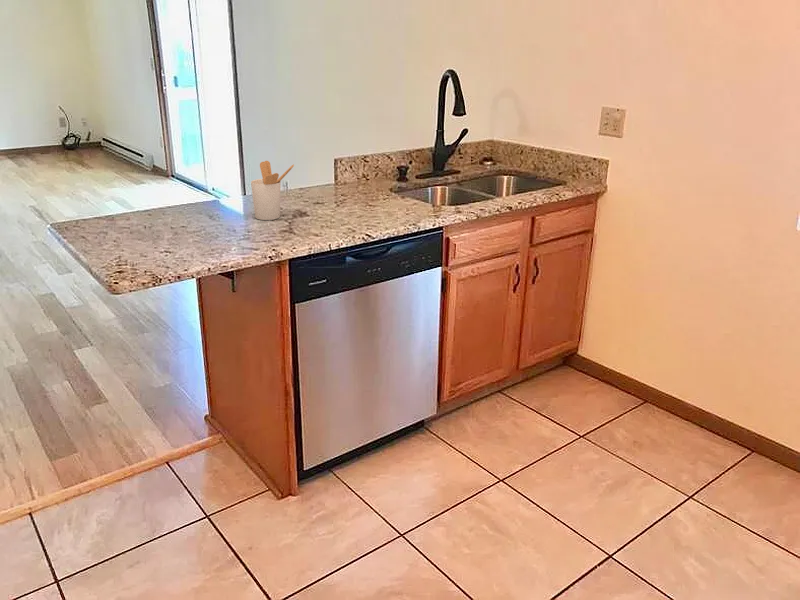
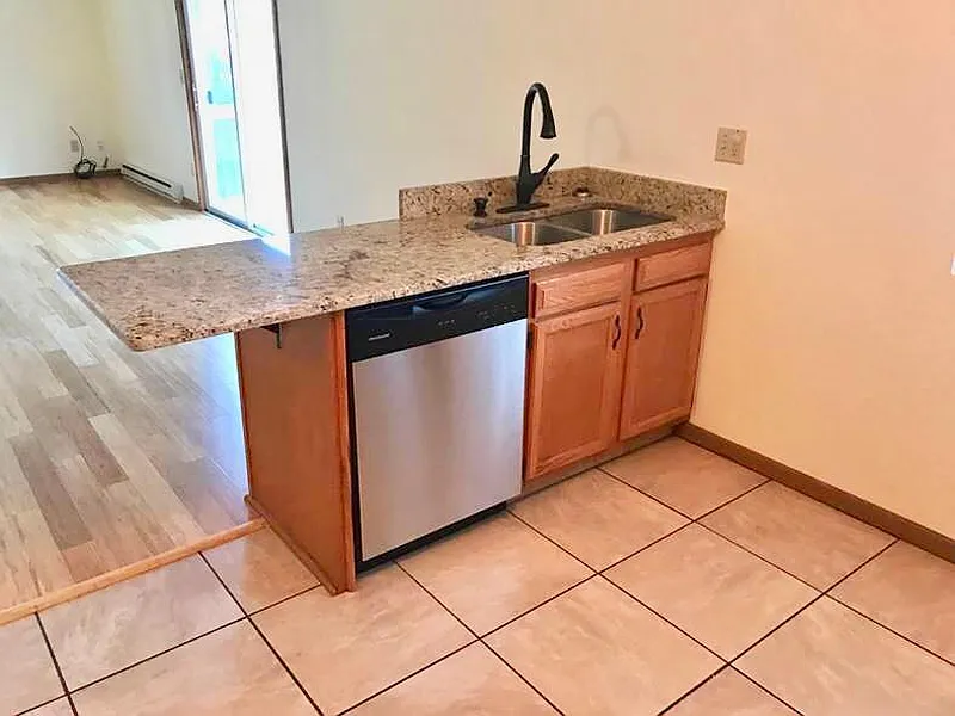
- utensil holder [250,160,295,221]
